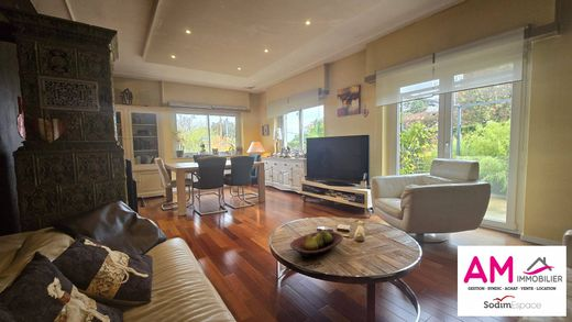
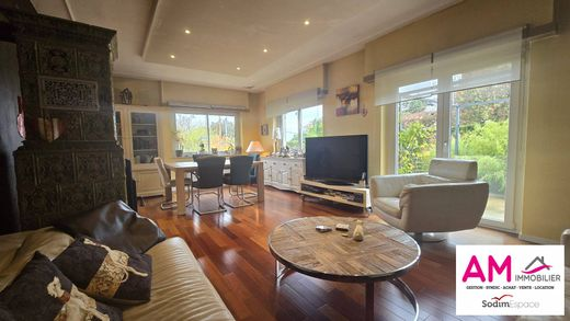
- fruit bowl [289,230,344,258]
